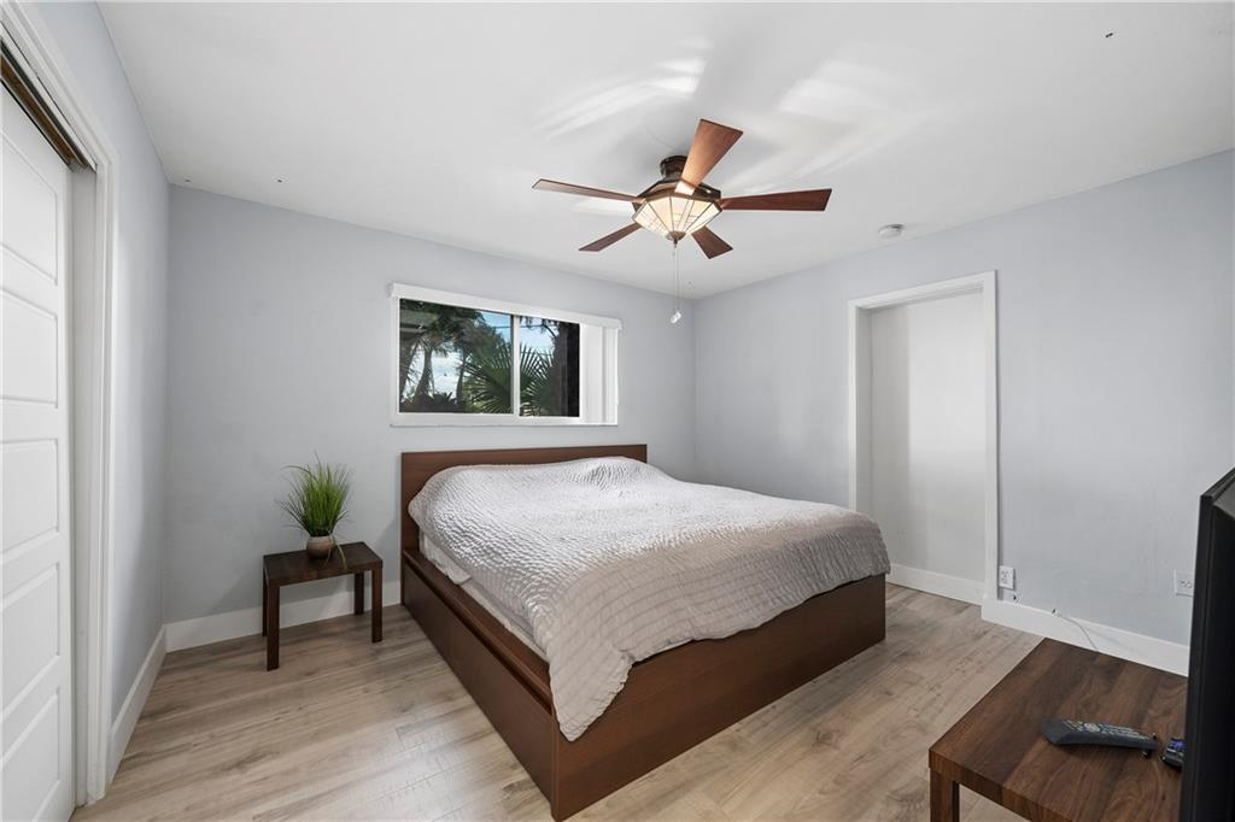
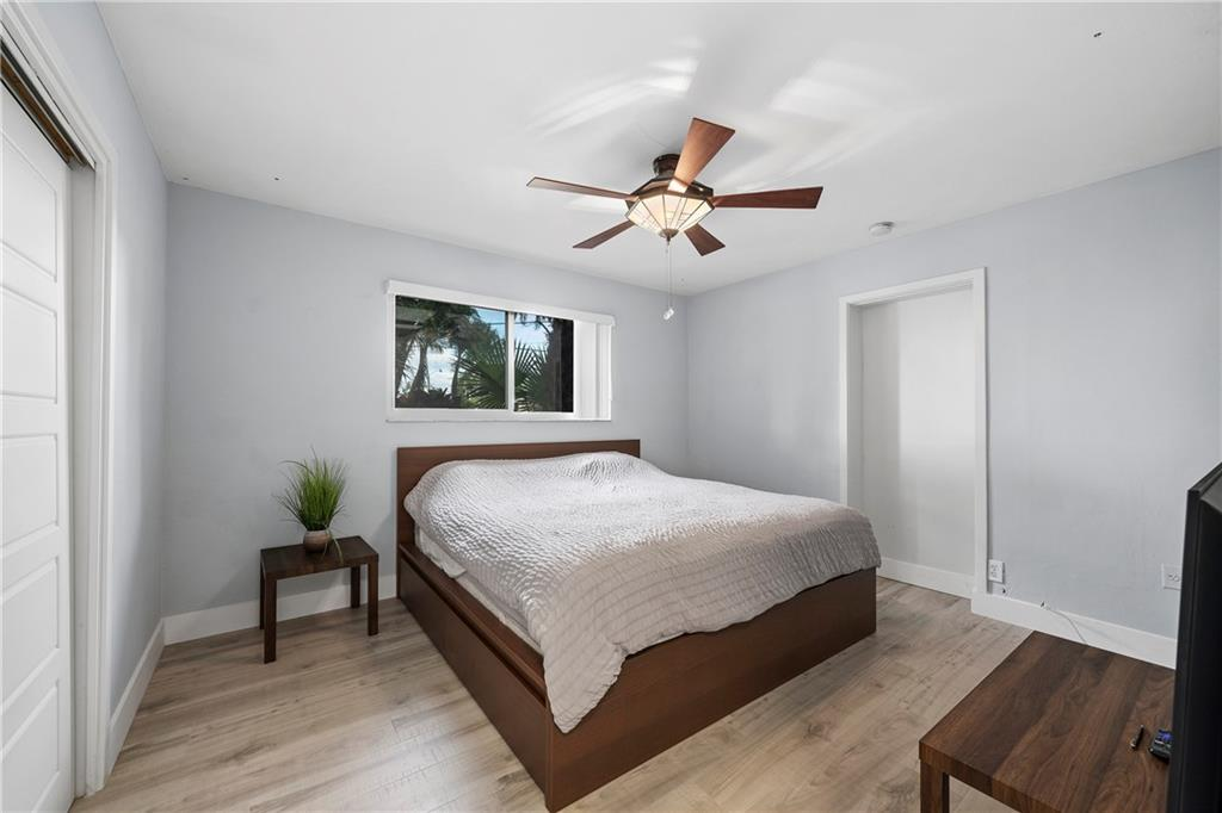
- remote control [1040,717,1159,751]
